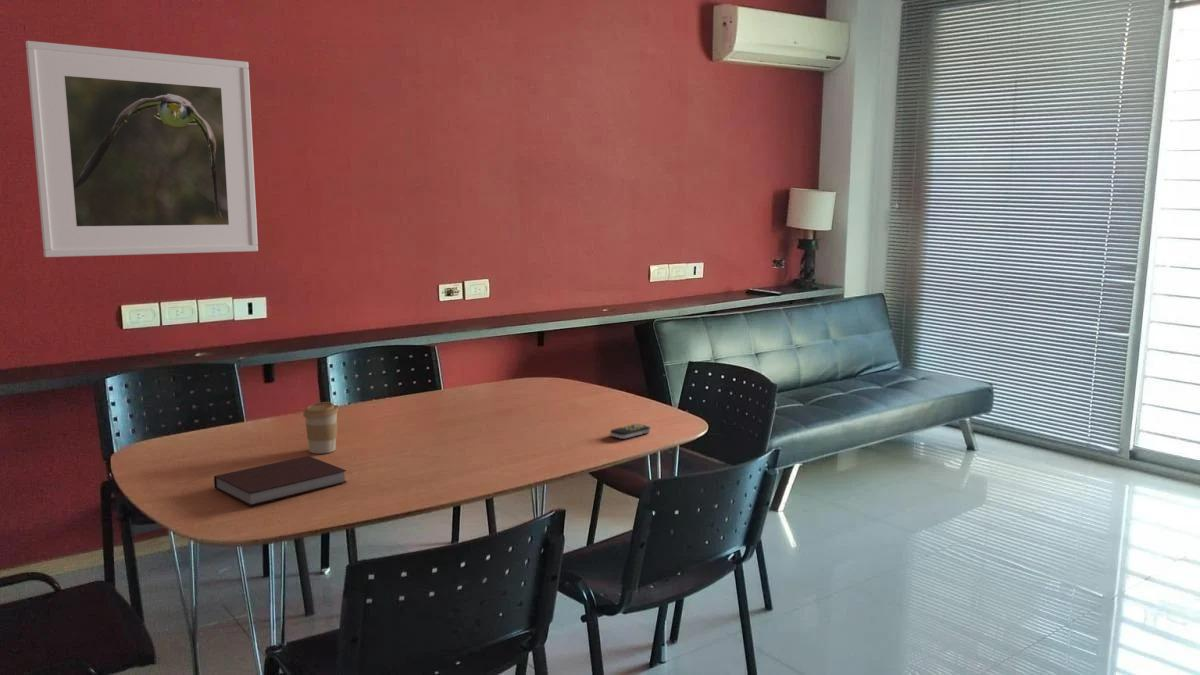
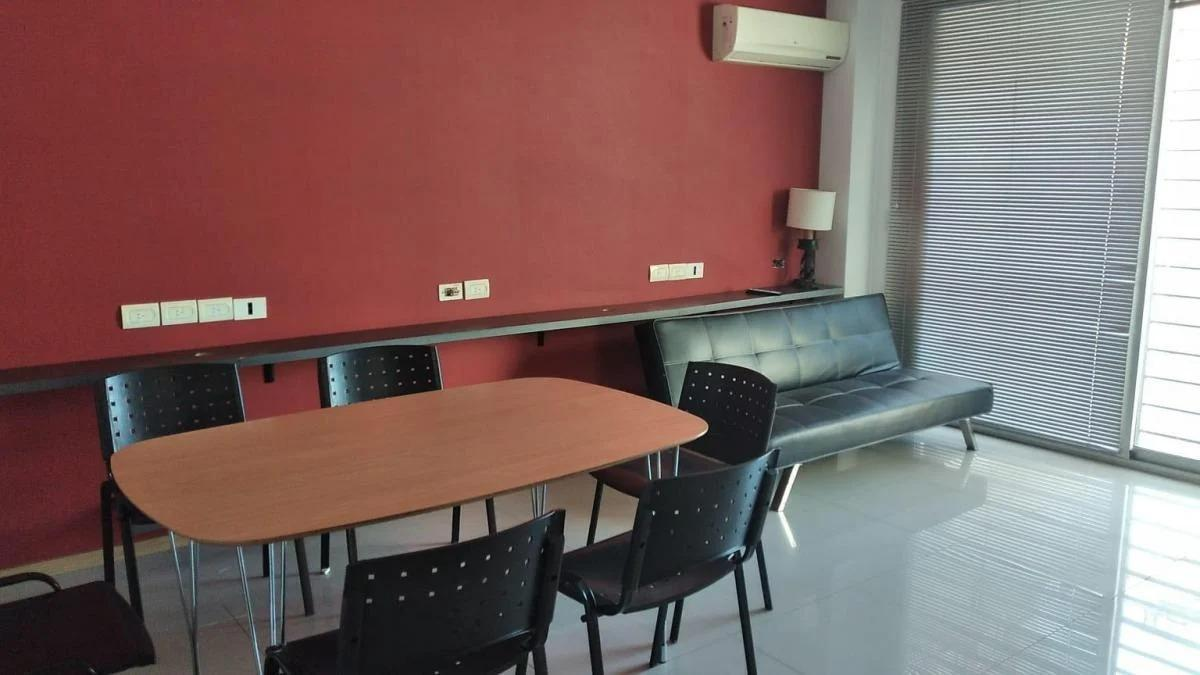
- coffee cup [302,401,339,455]
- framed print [25,40,259,258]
- notebook [213,455,348,507]
- remote control [609,422,651,440]
